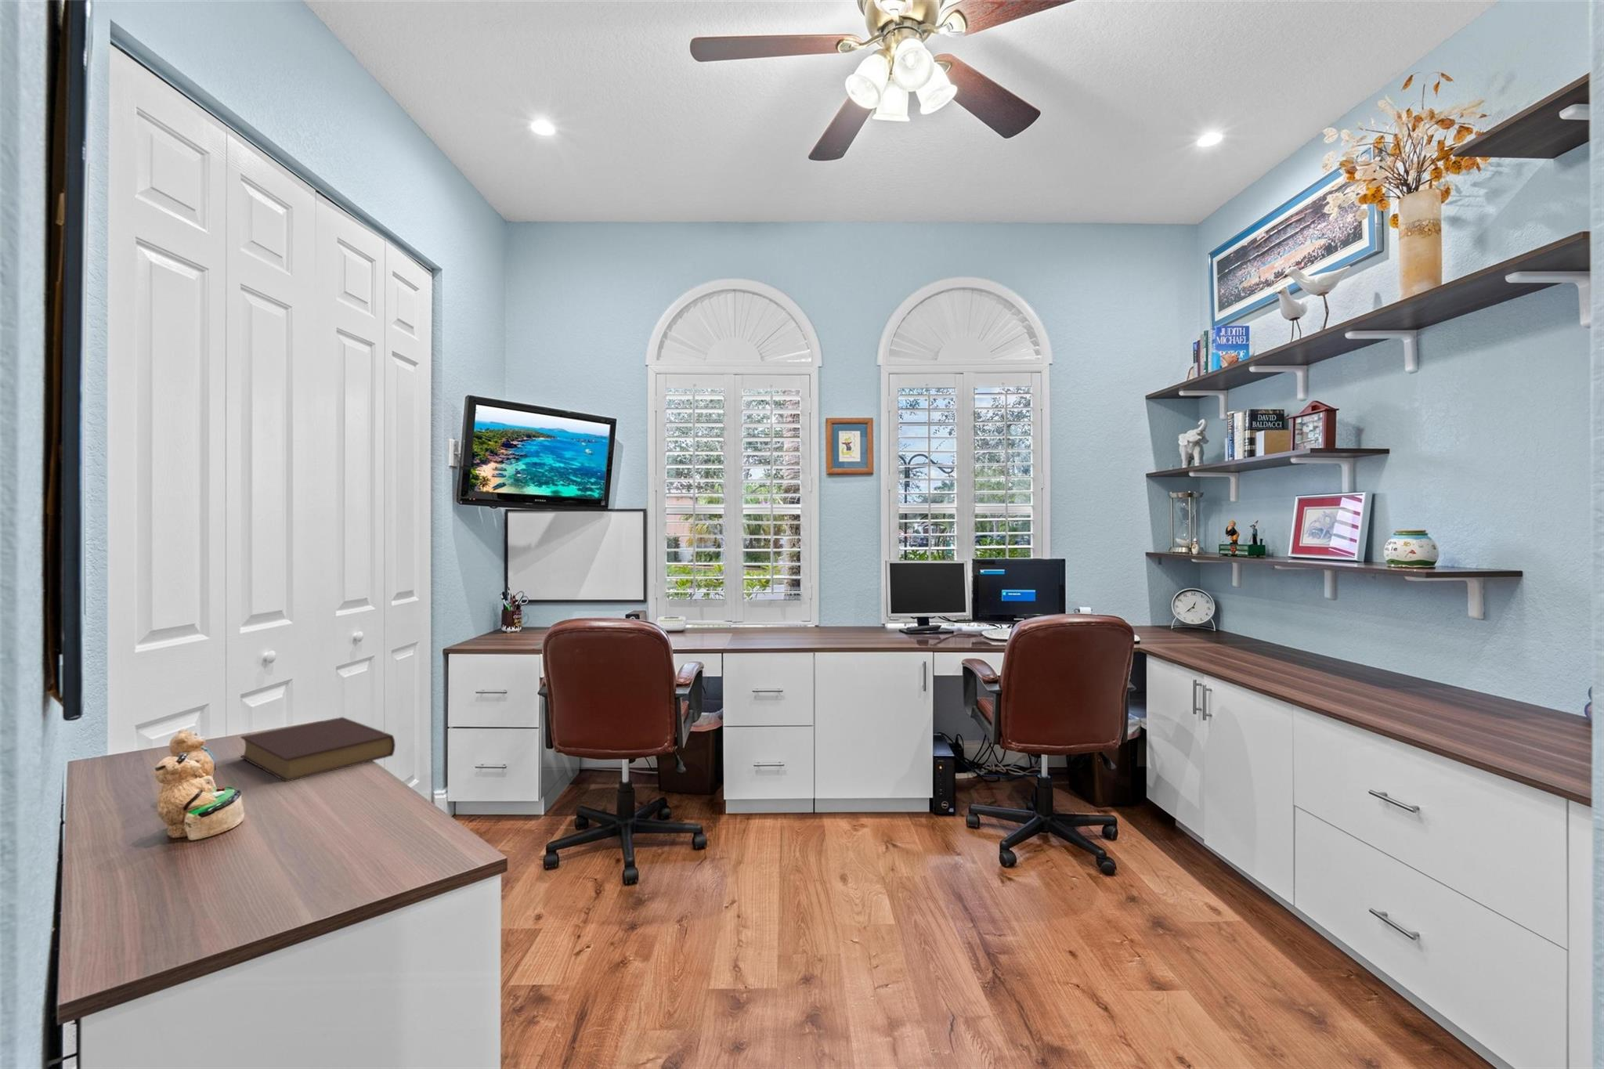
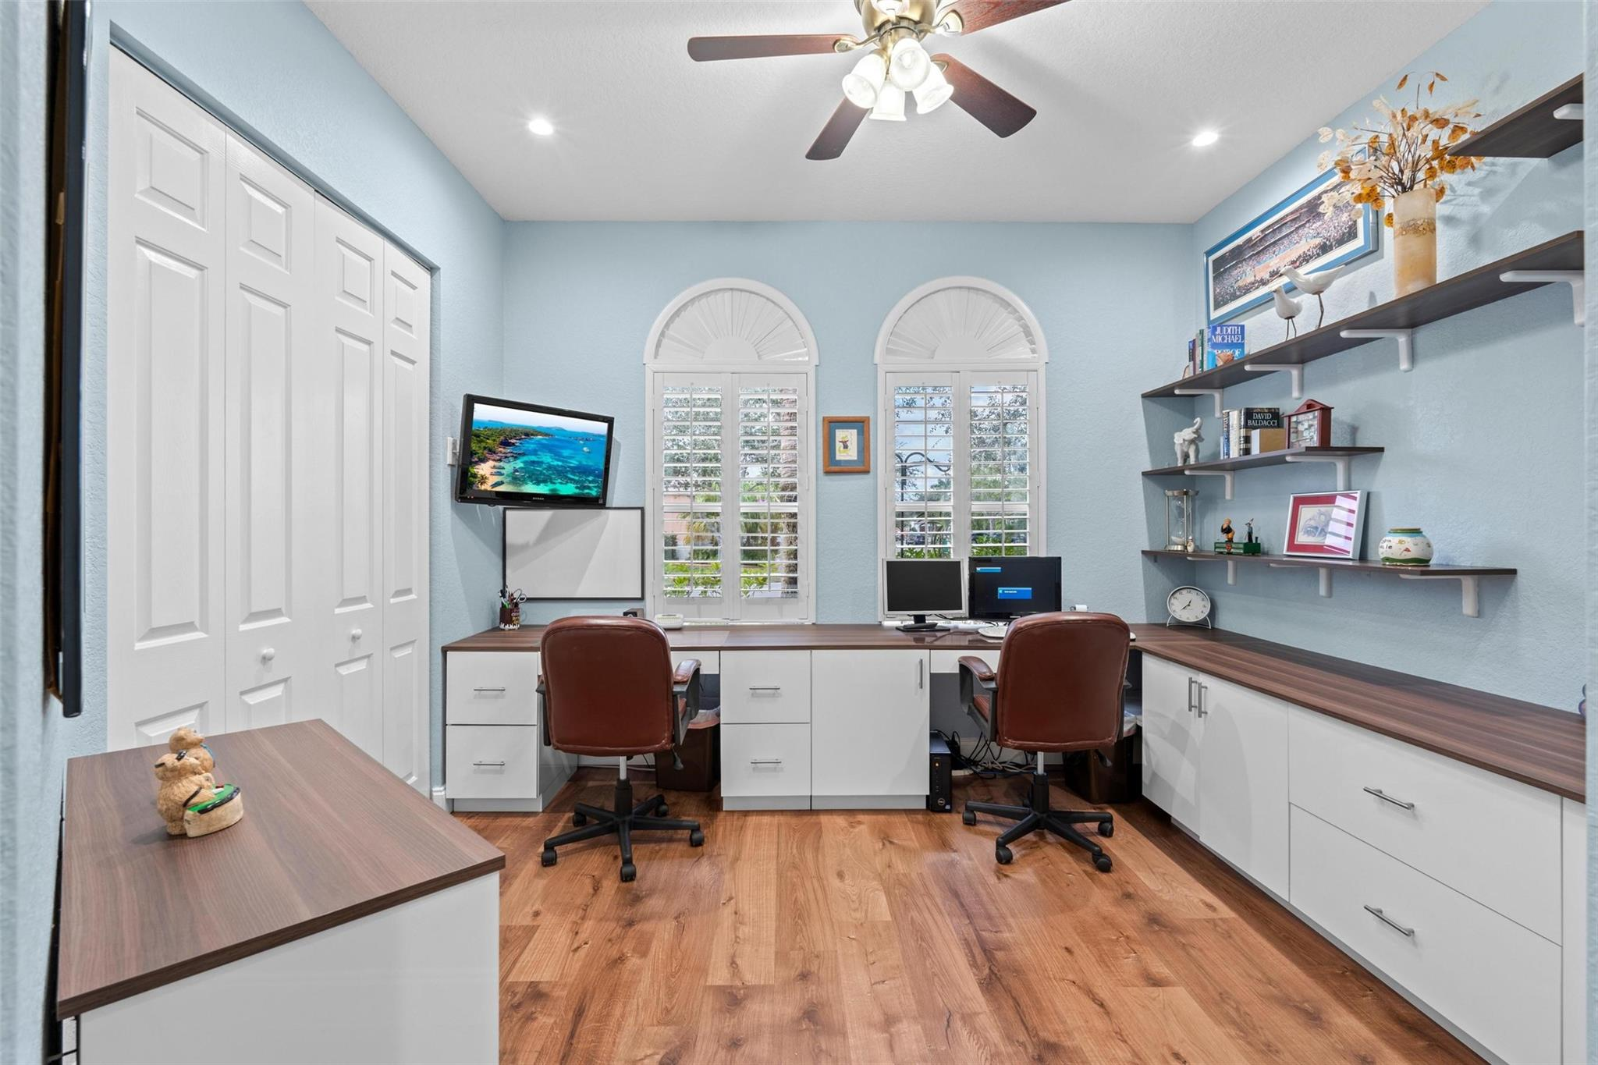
- book [240,717,396,783]
